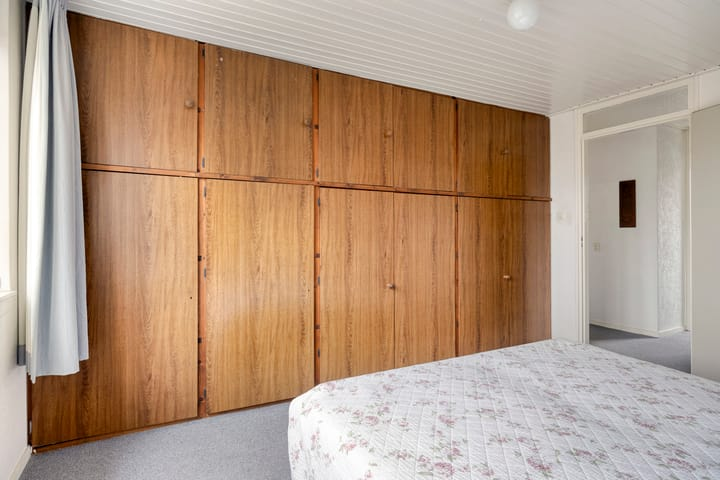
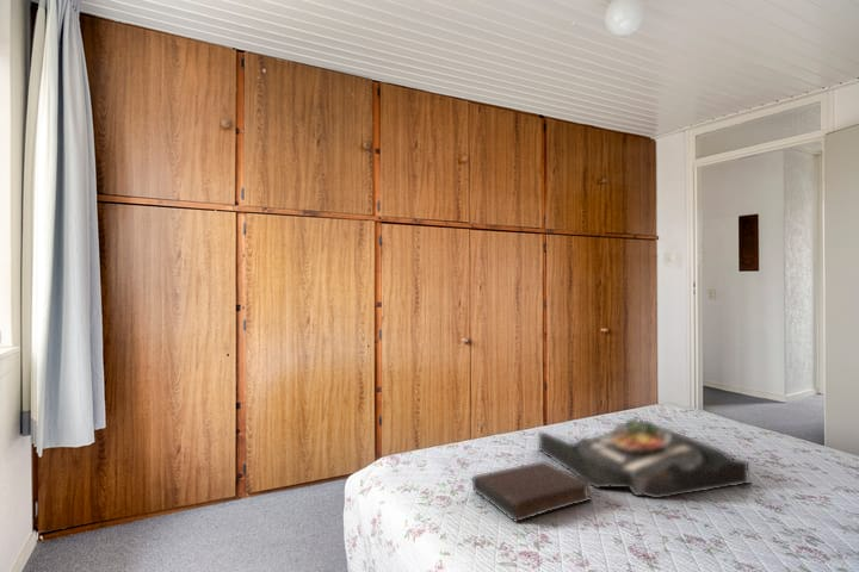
+ serving tray [538,416,752,499]
+ book [471,460,593,523]
